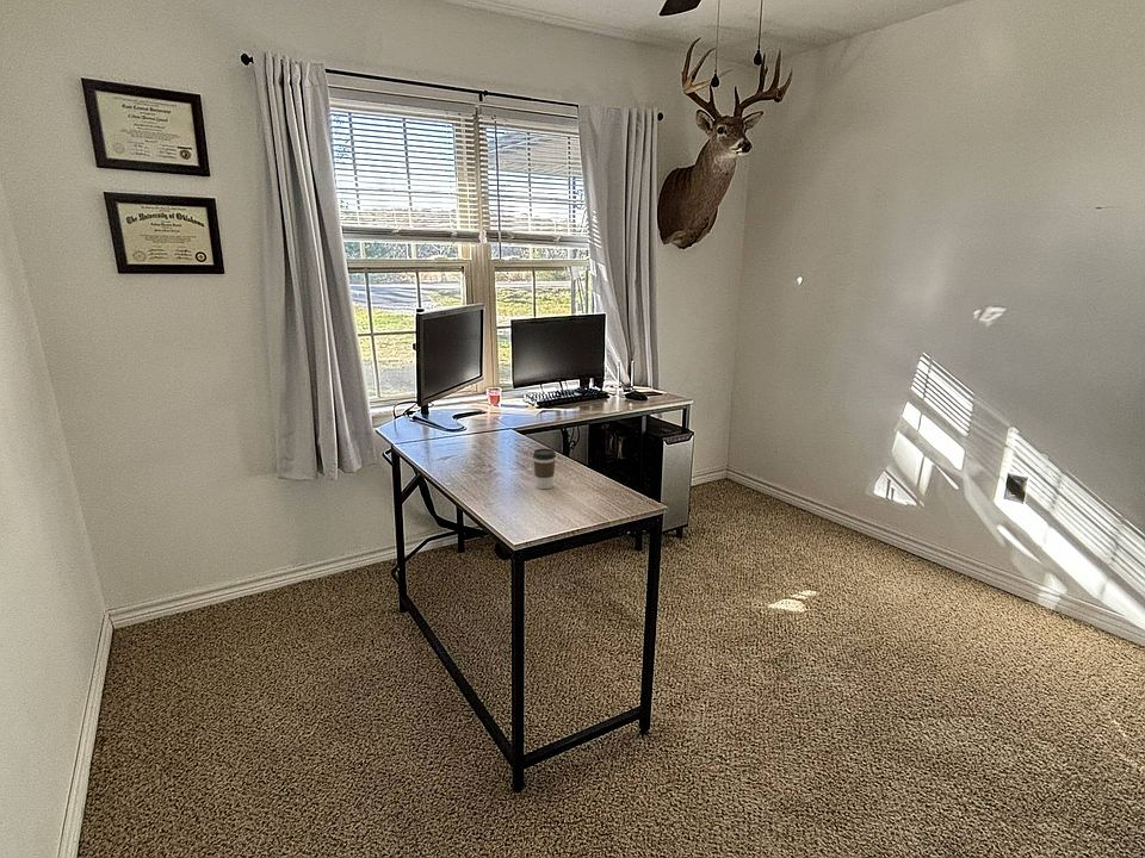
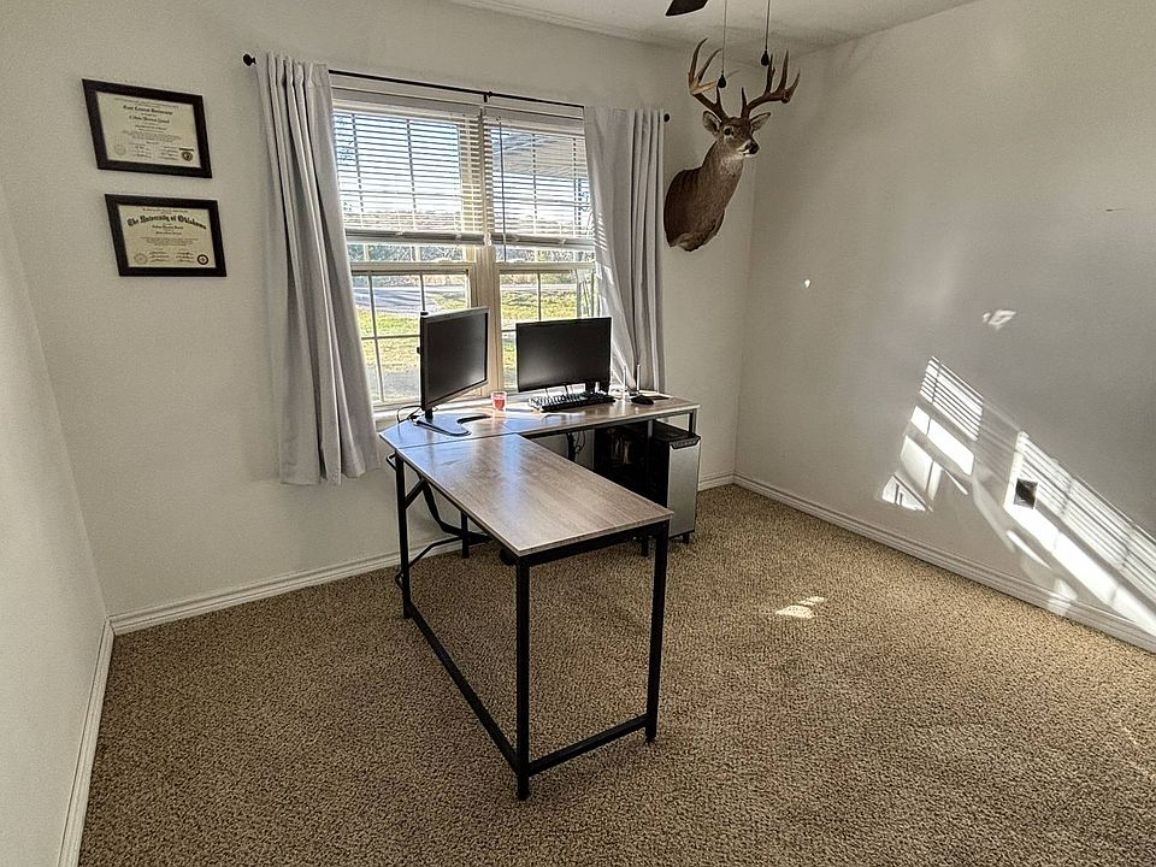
- coffee cup [532,447,557,490]
